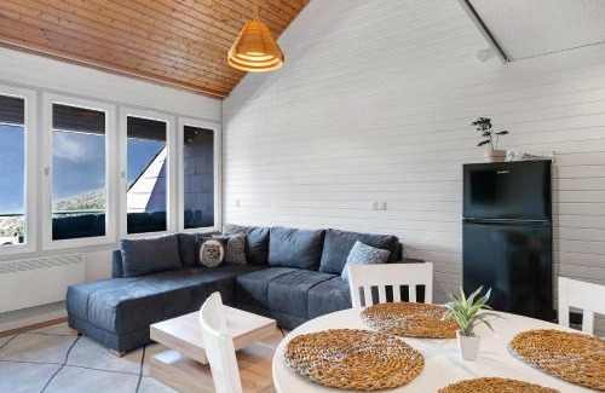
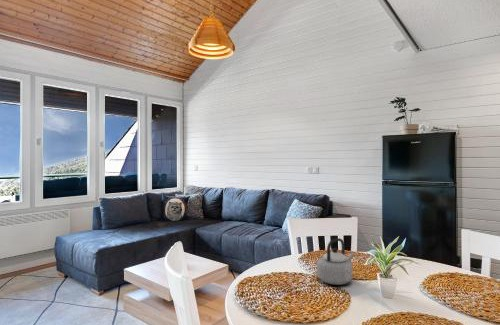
+ teapot [316,237,355,286]
